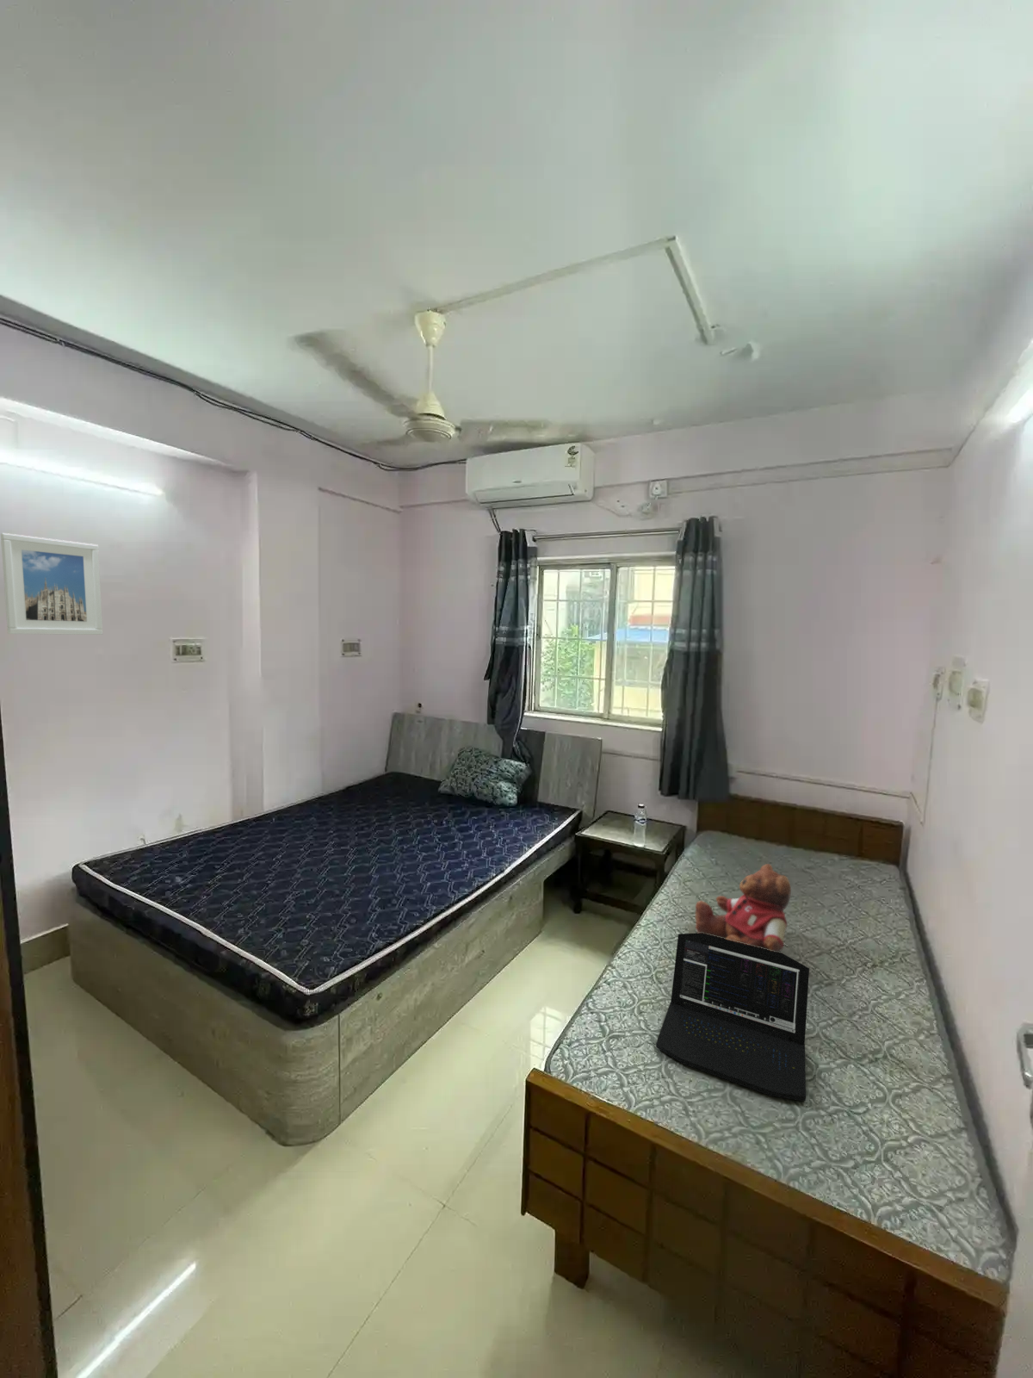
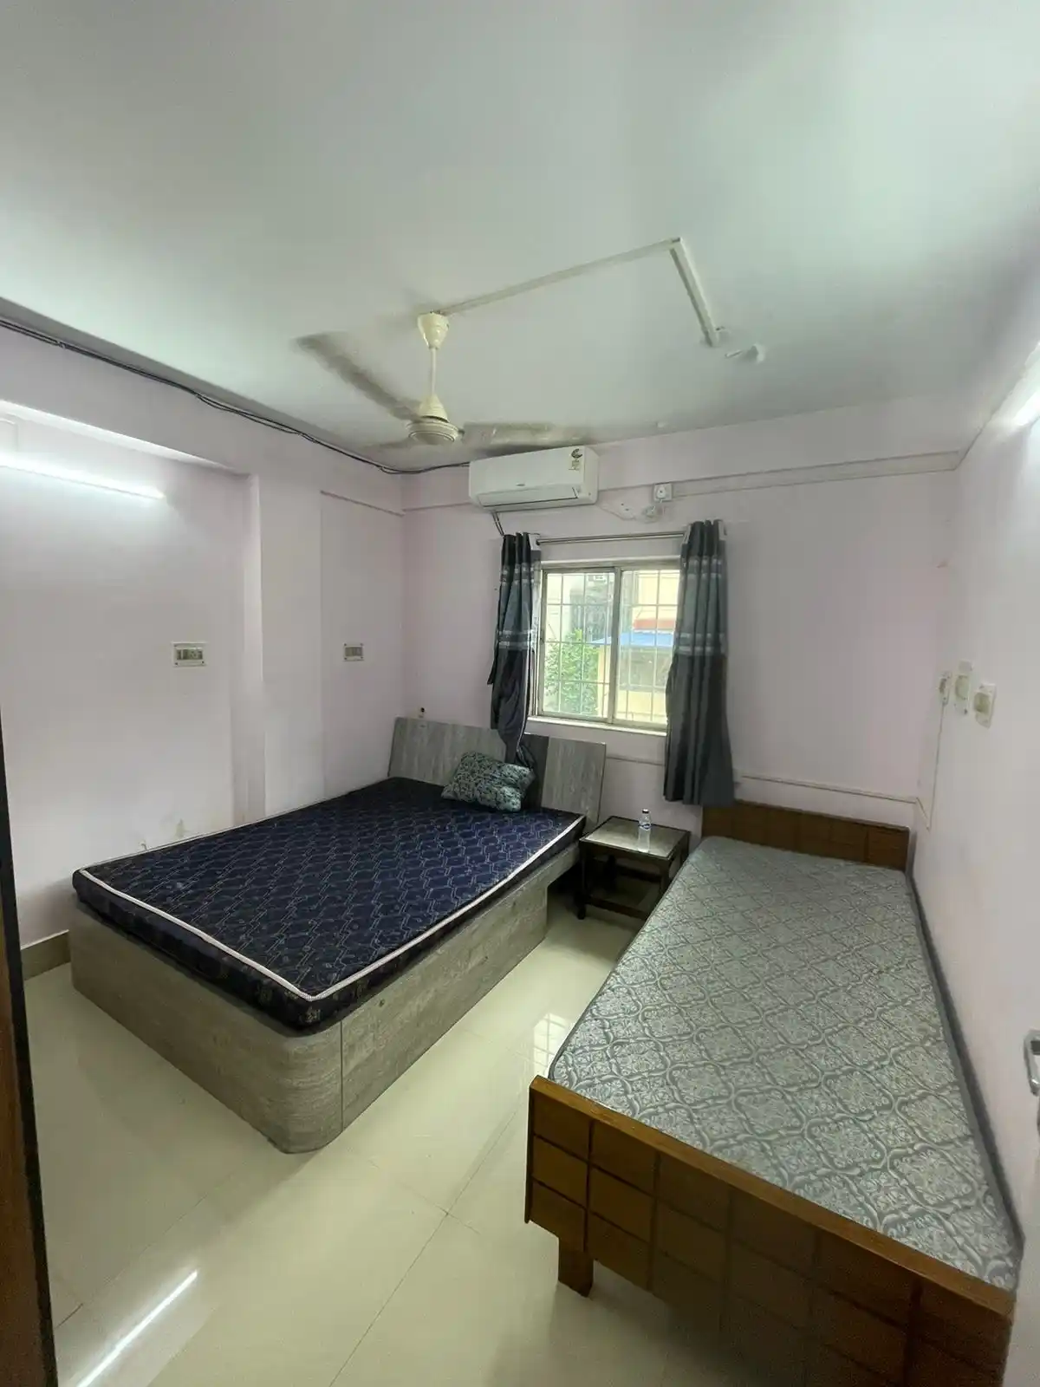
- laptop [655,932,811,1101]
- teddy bear [694,863,792,953]
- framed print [0,533,103,636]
